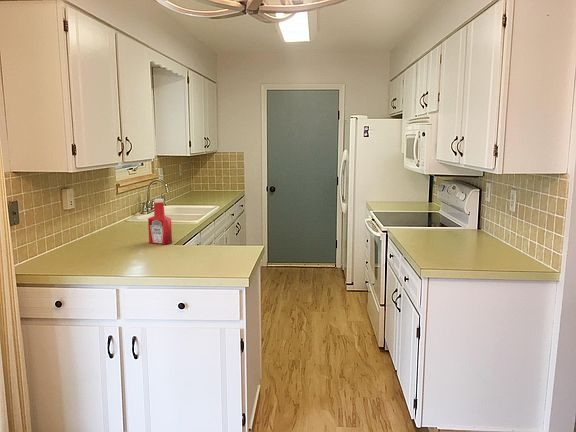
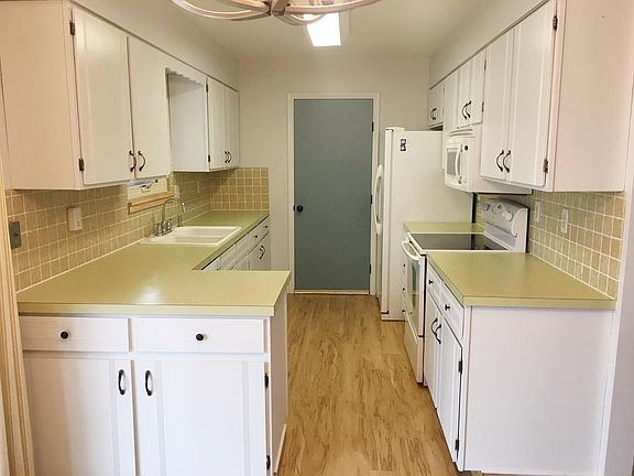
- soap bottle [147,198,173,245]
